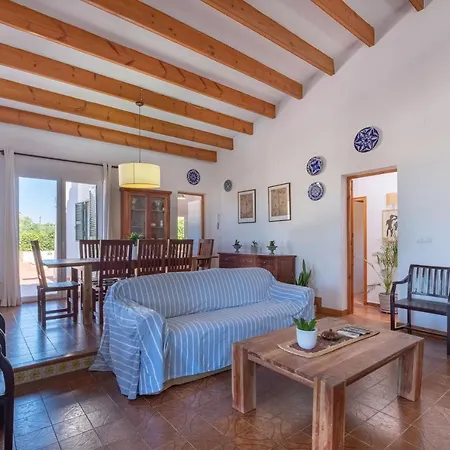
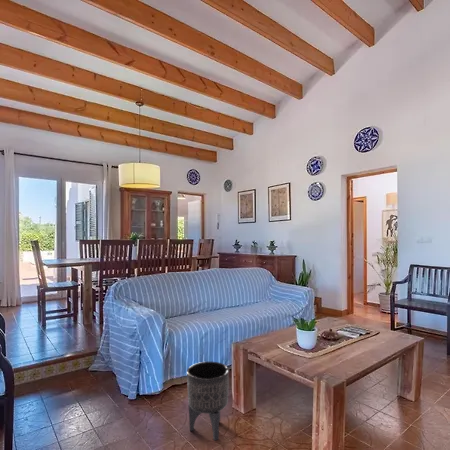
+ planter [186,361,230,442]
